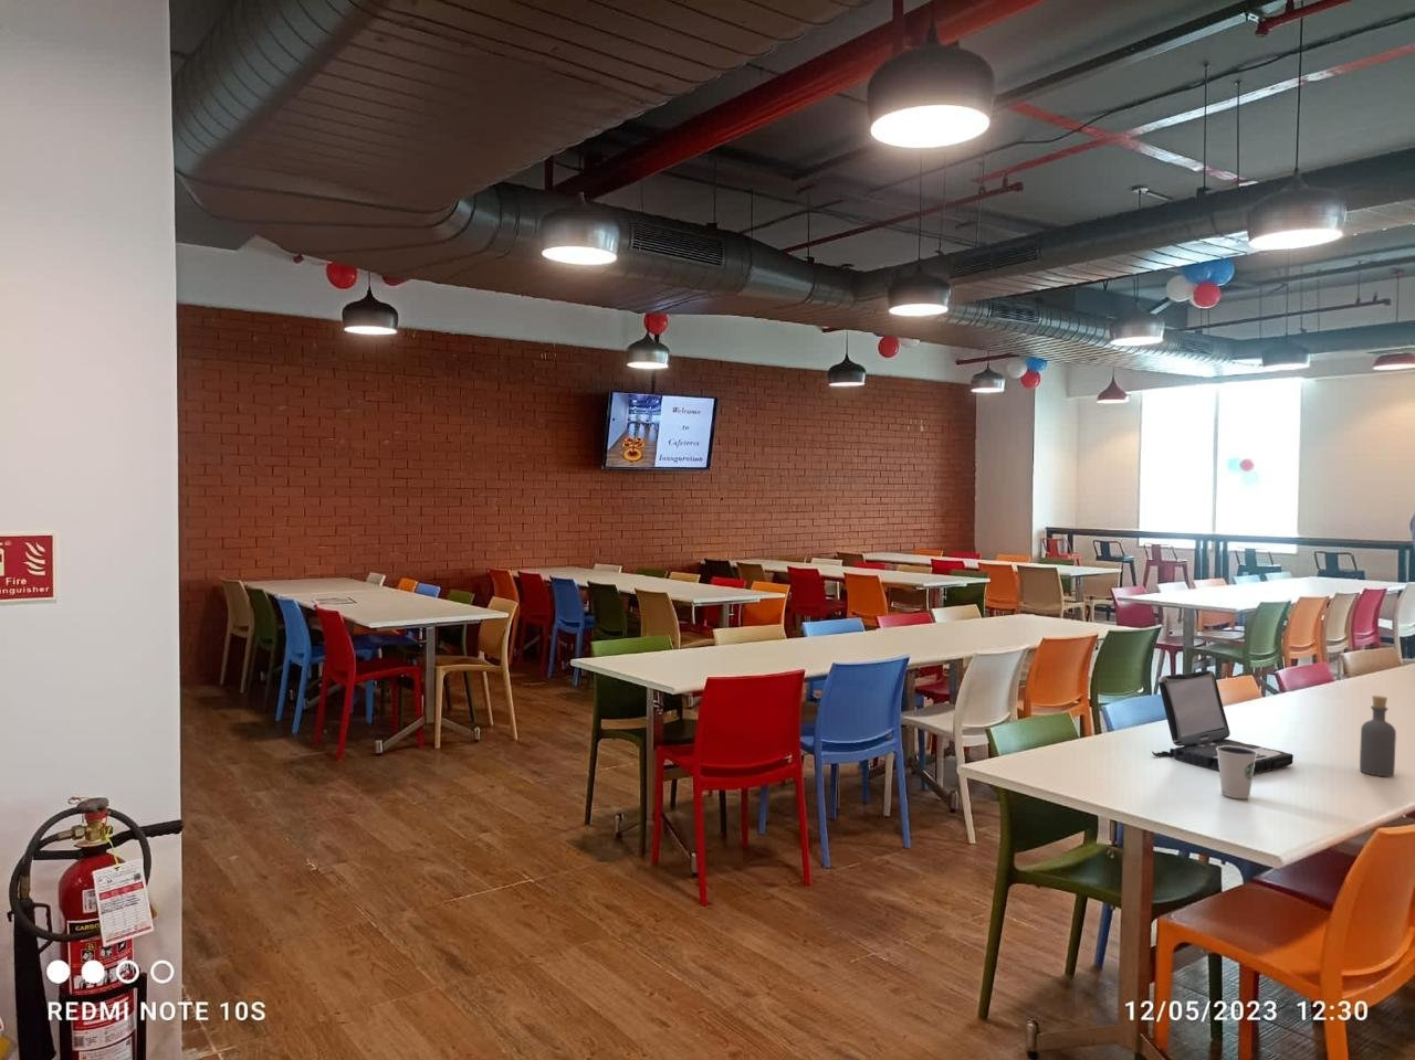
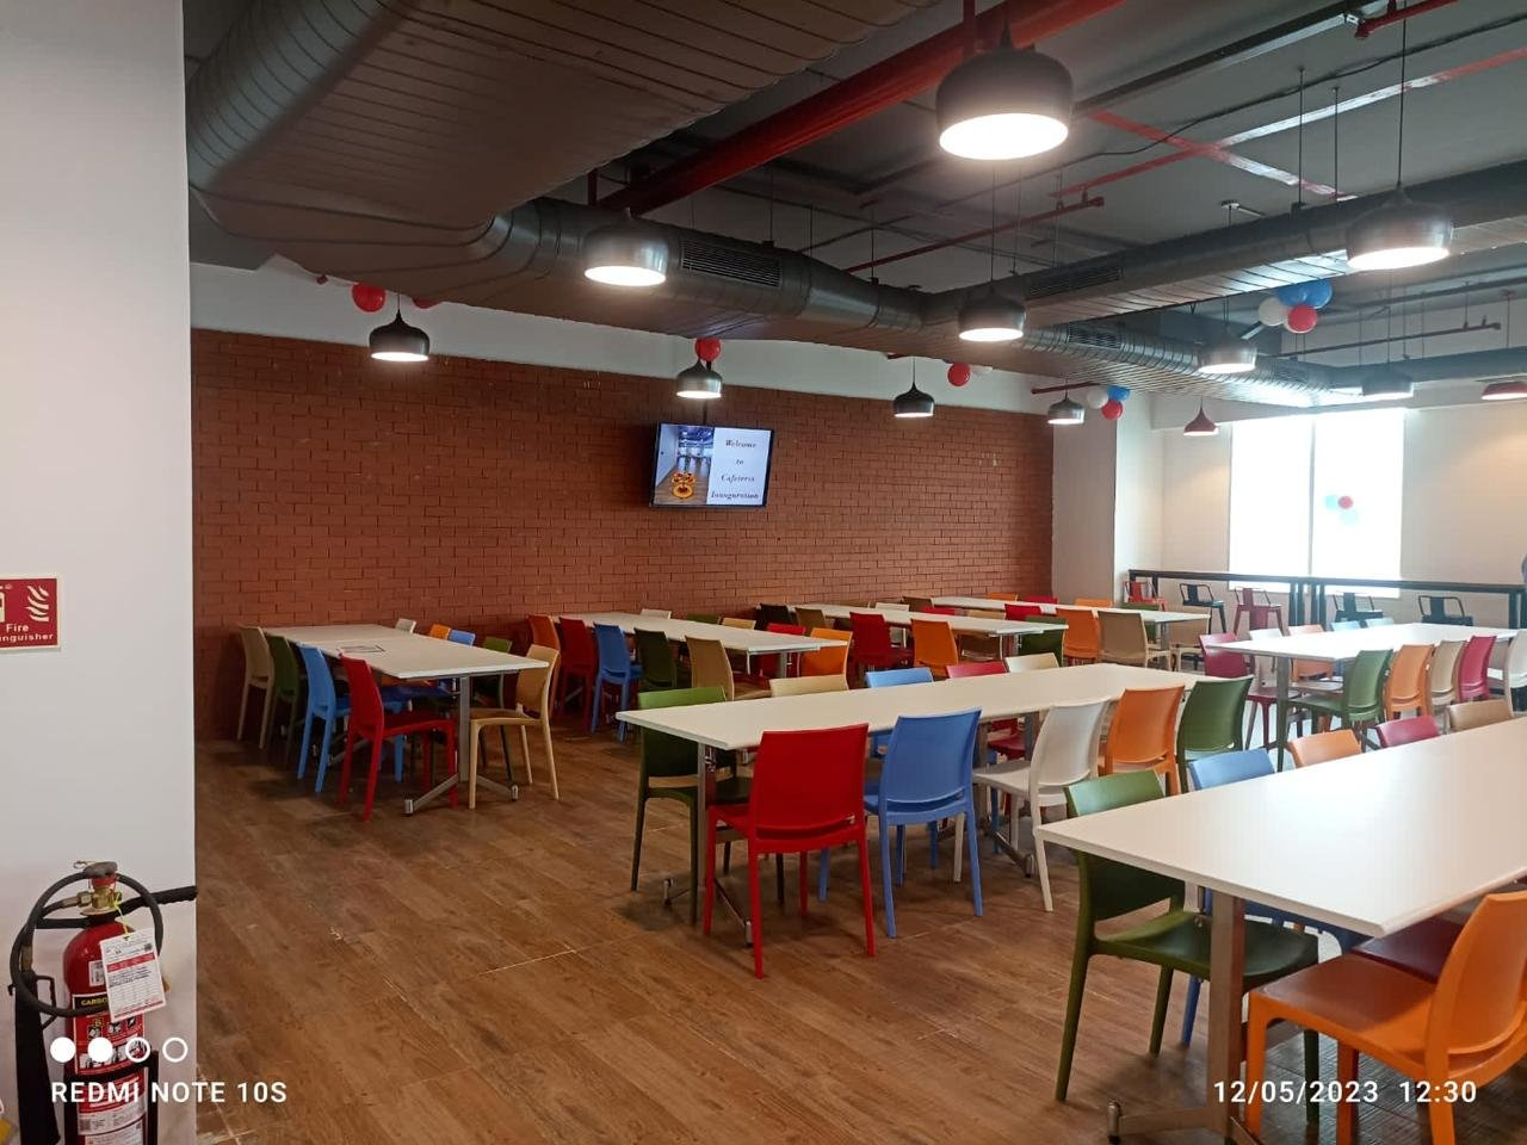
- laptop [1151,669,1295,774]
- bottle [1358,695,1397,777]
- dixie cup [1216,745,1257,799]
